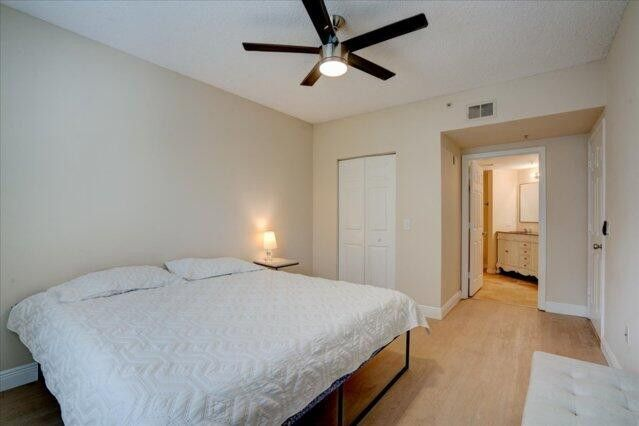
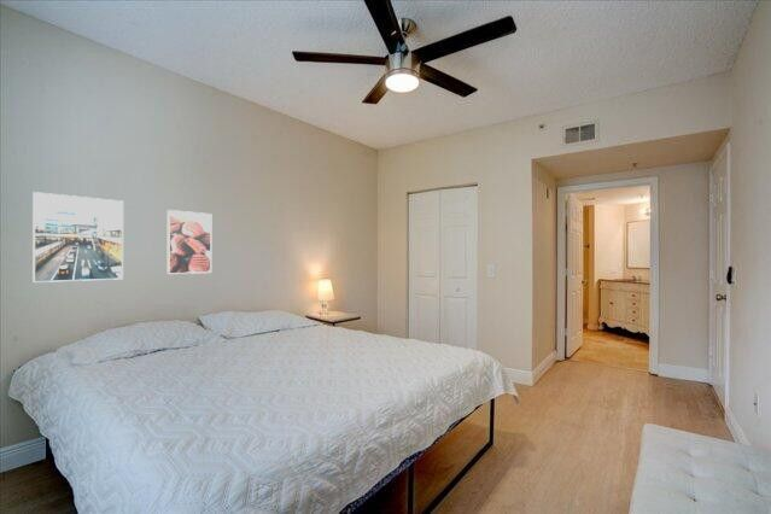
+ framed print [165,209,212,275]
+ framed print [31,191,124,284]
